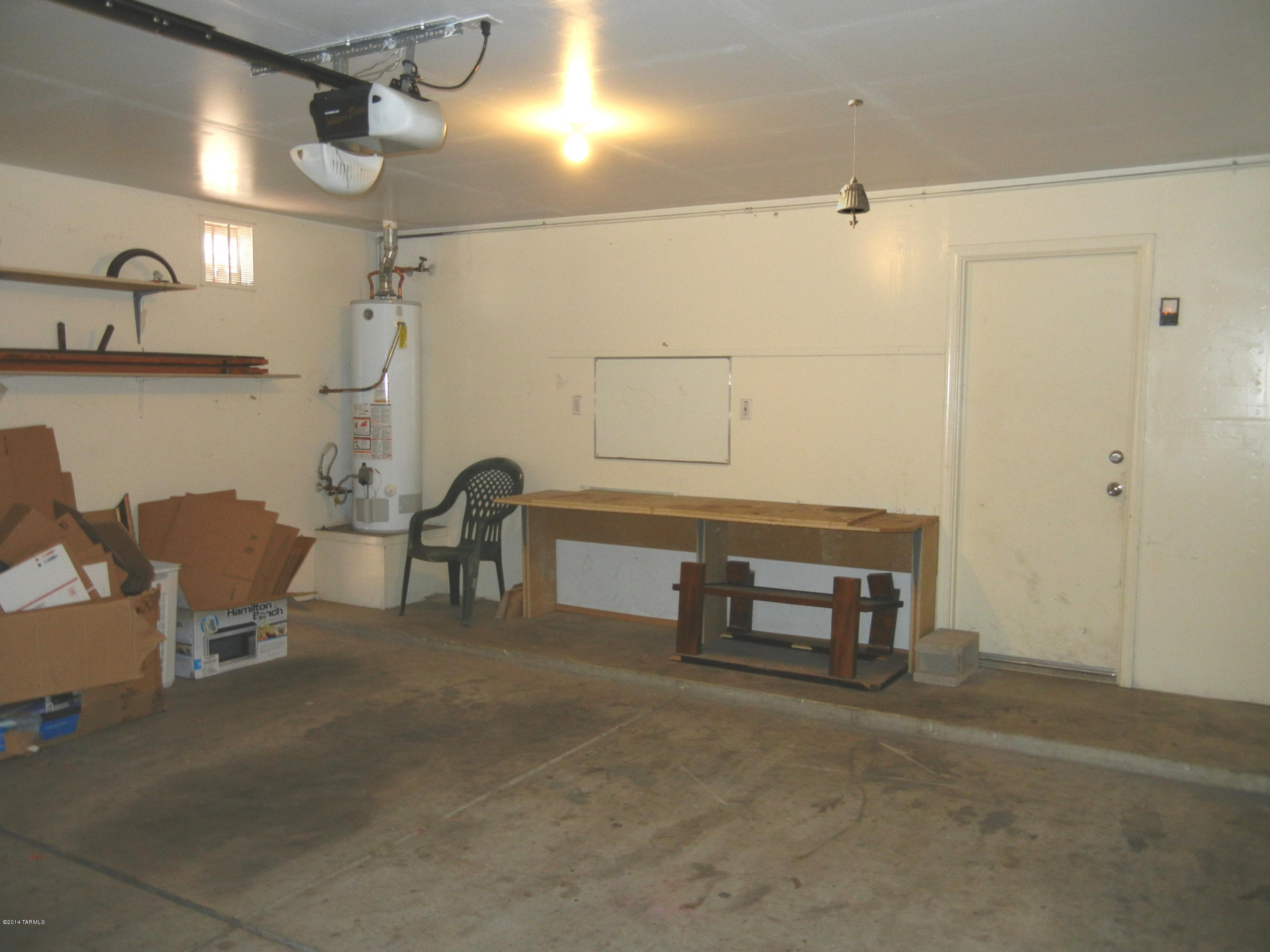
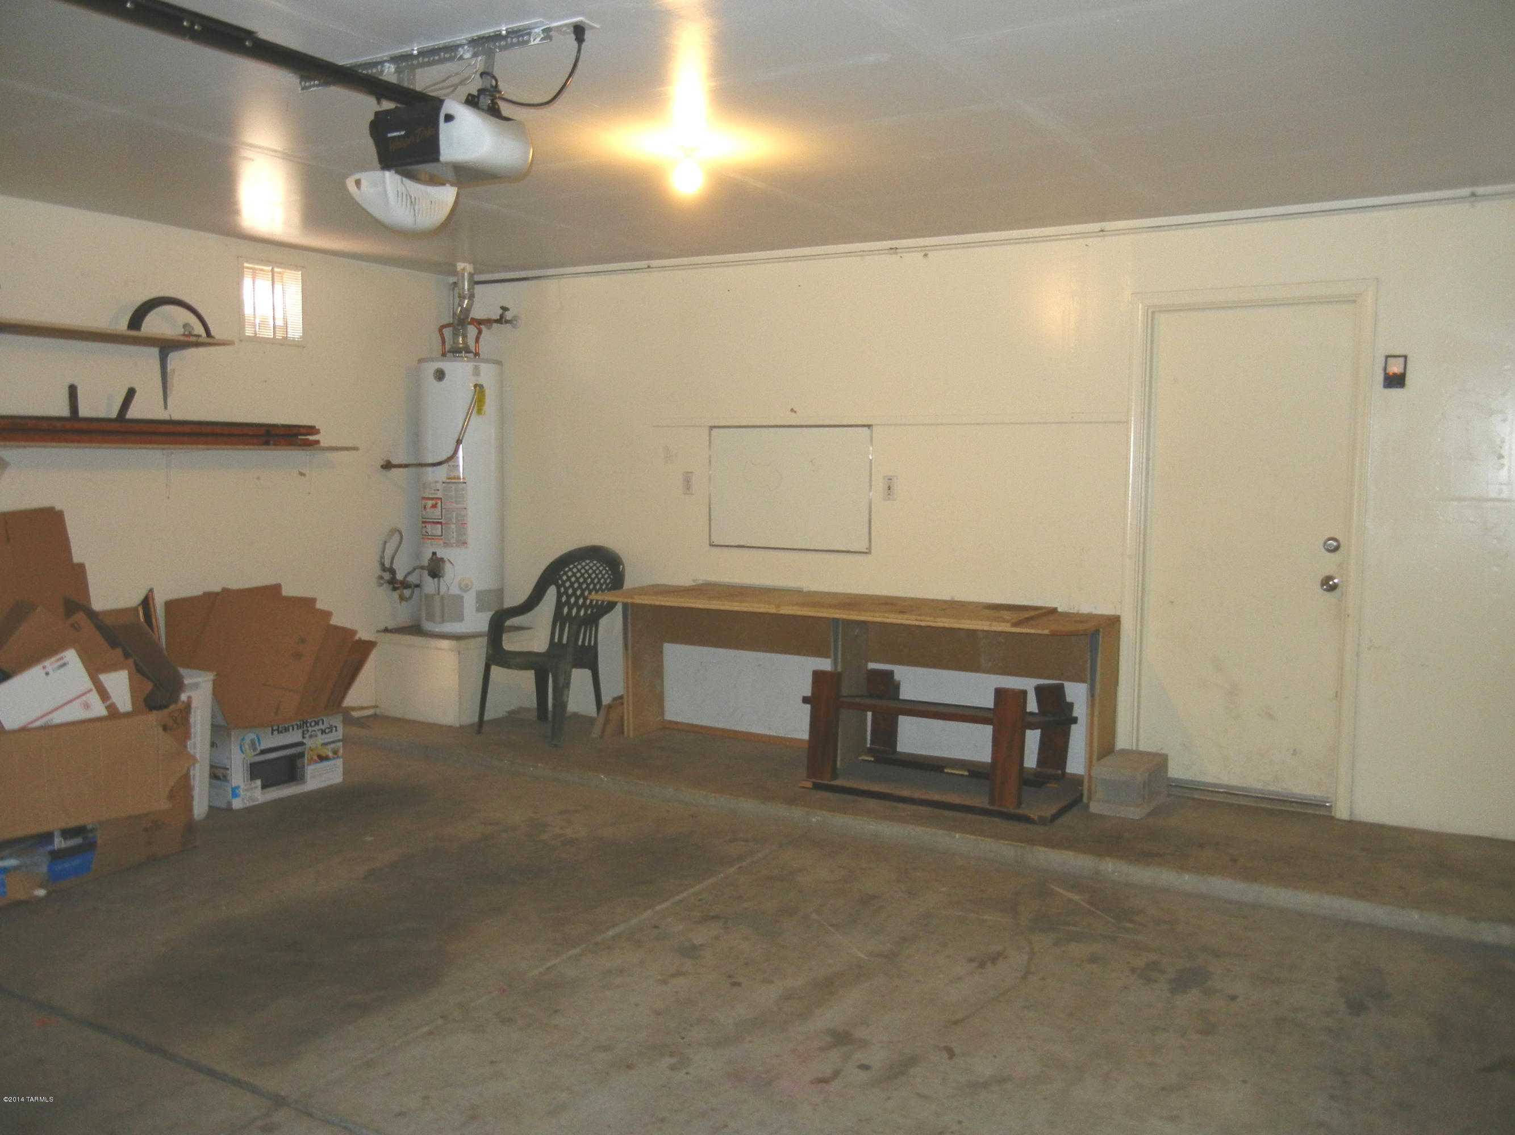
- pendant light [836,99,870,229]
